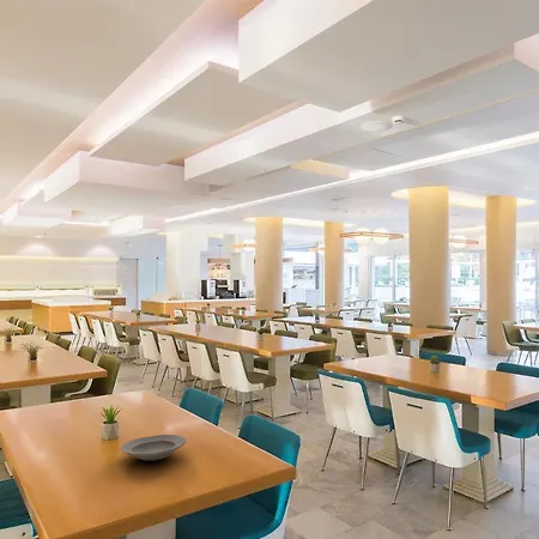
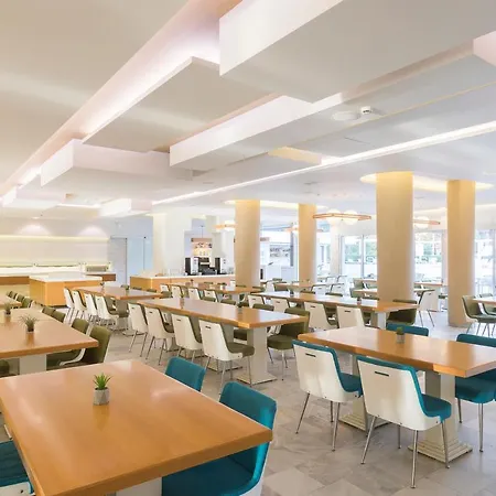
- plate [120,434,187,461]
